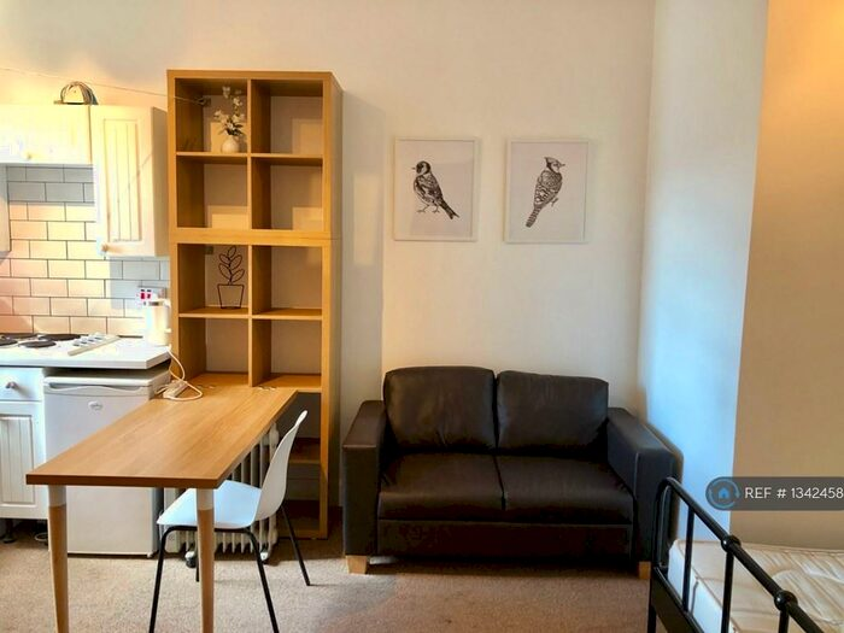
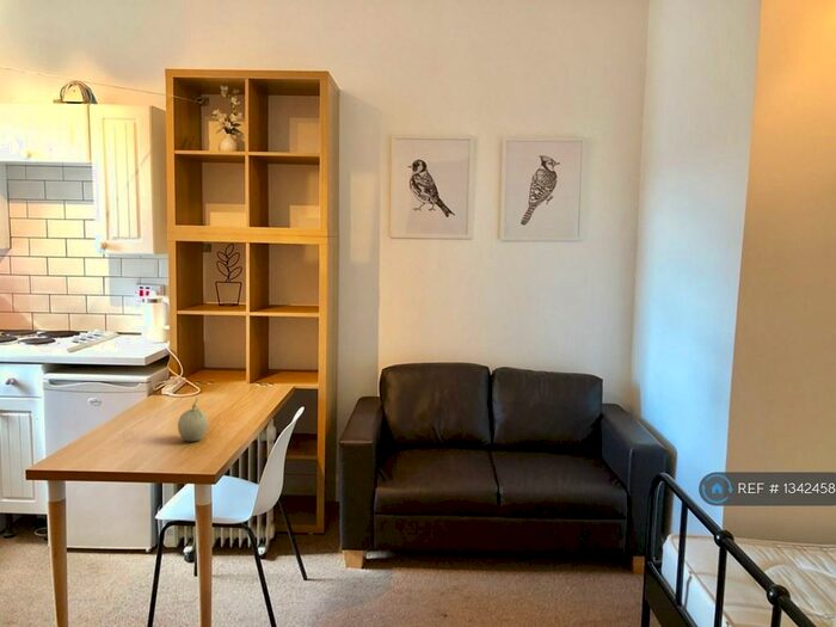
+ fruit [177,397,209,443]
